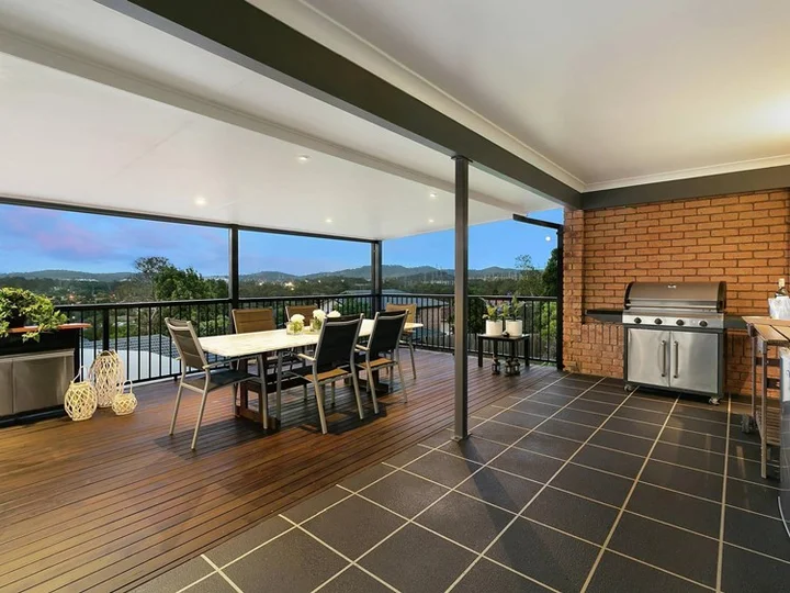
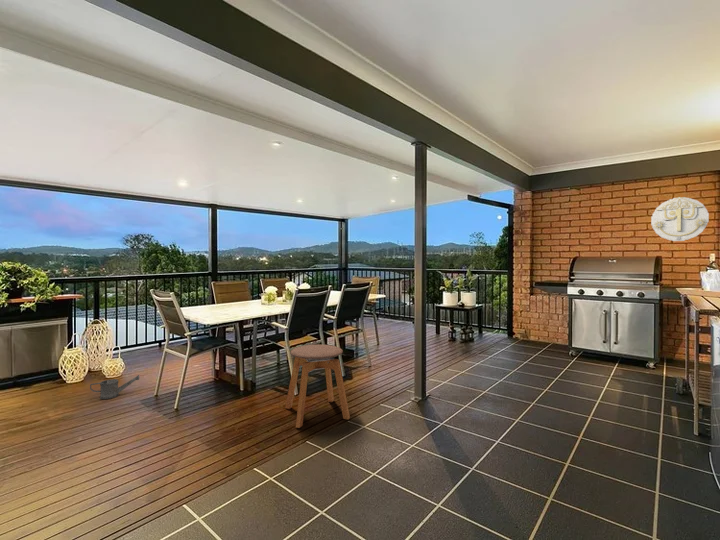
+ watering can [89,374,140,400]
+ stool [284,344,351,429]
+ wall decoration [650,196,710,242]
